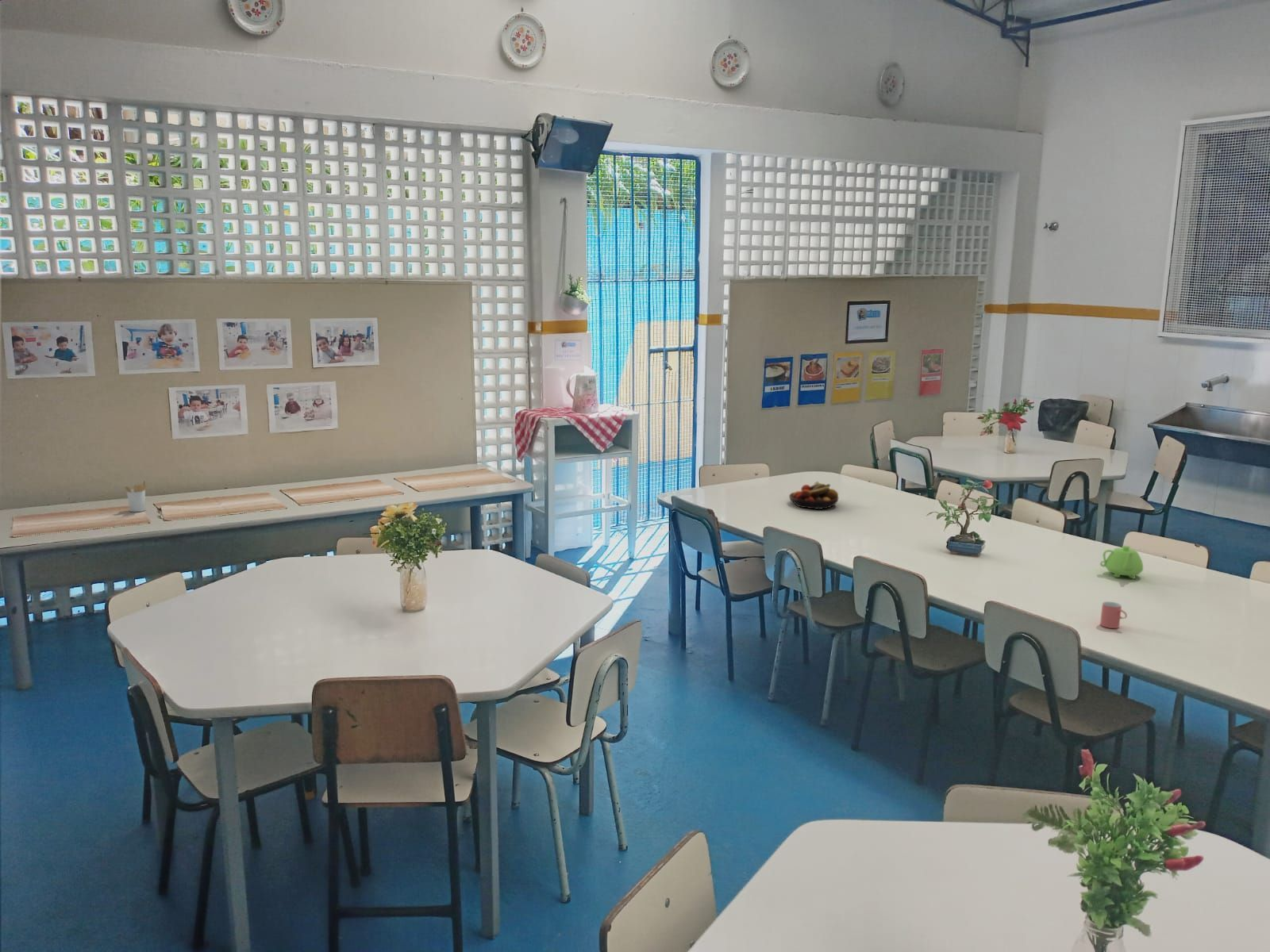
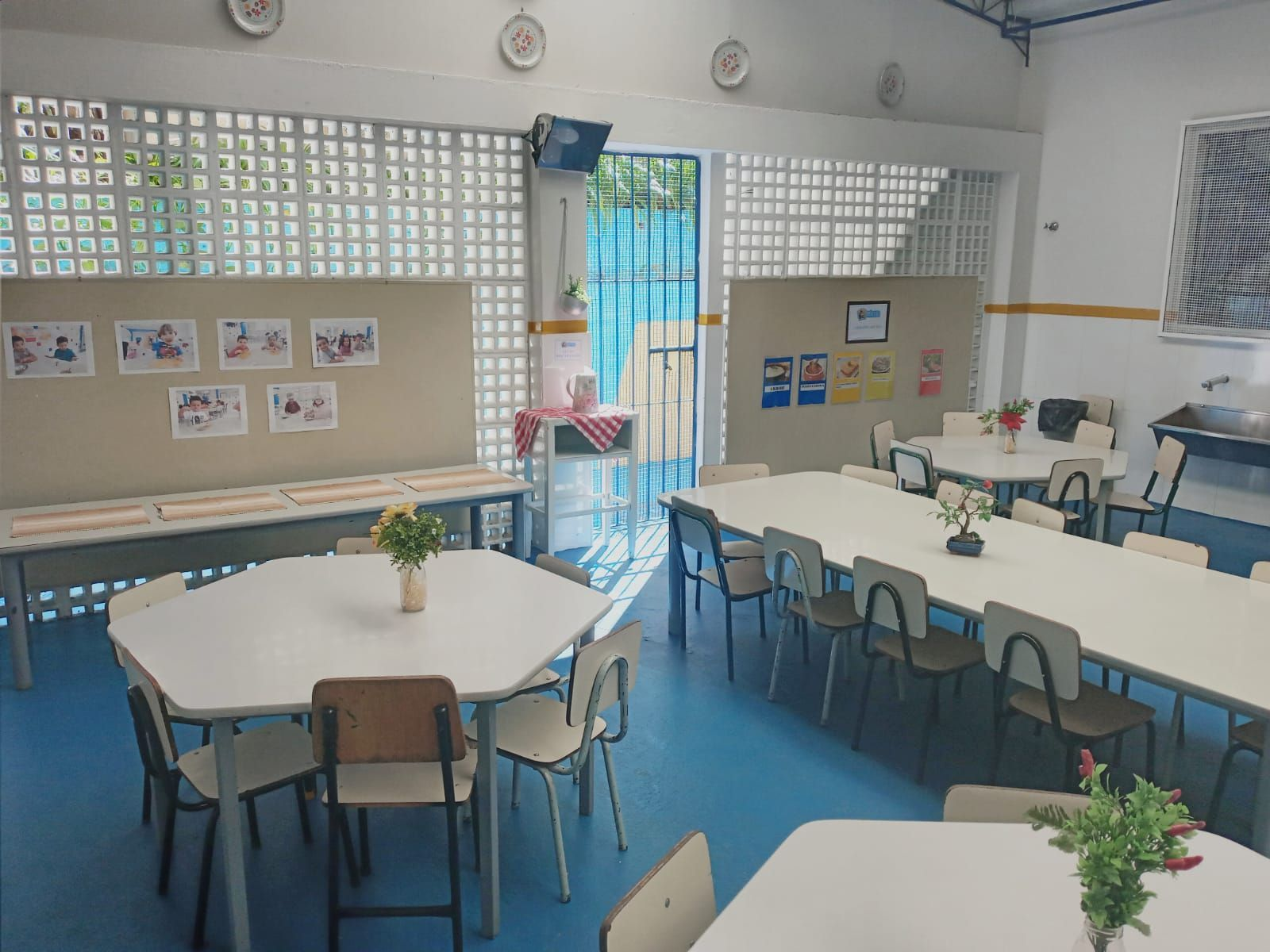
- teapot [1099,545,1144,580]
- cup [1099,601,1128,629]
- utensil holder [123,479,148,512]
- fruit bowl [788,481,839,510]
